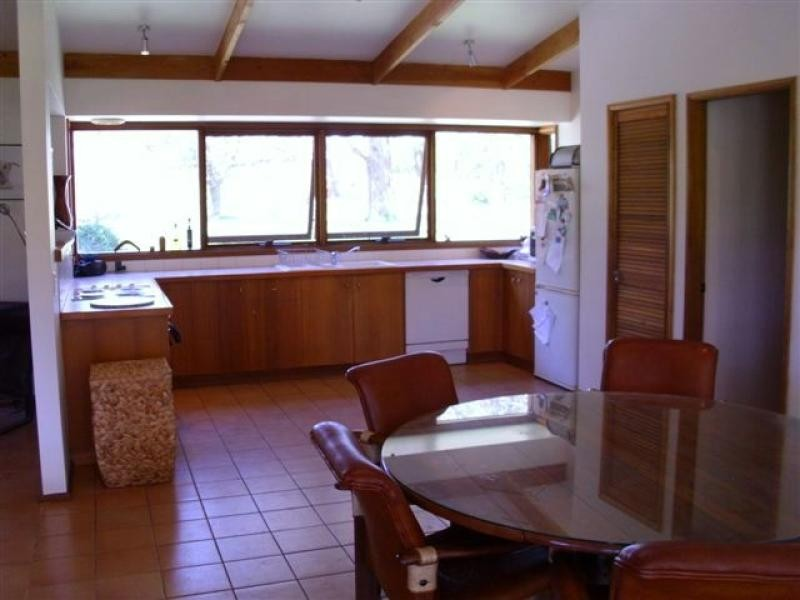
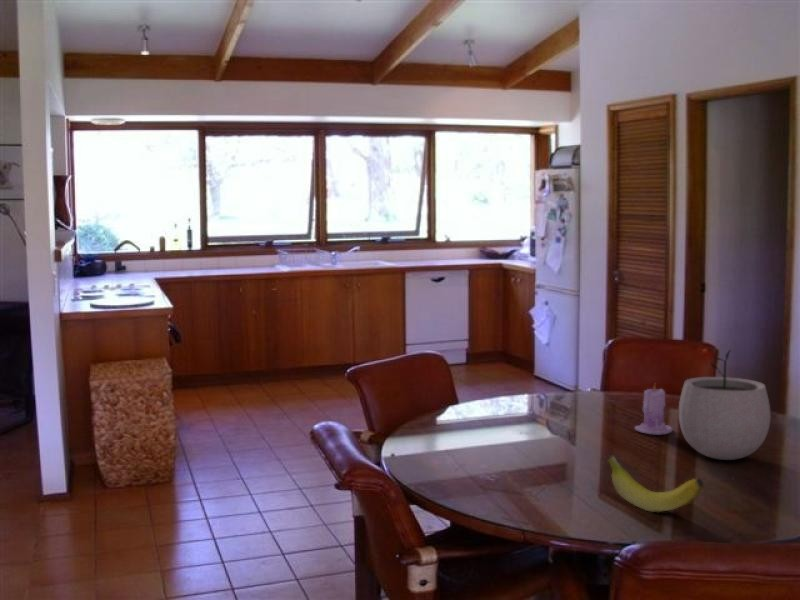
+ plant pot [678,349,772,461]
+ candle [634,383,674,436]
+ fruit [605,454,705,513]
